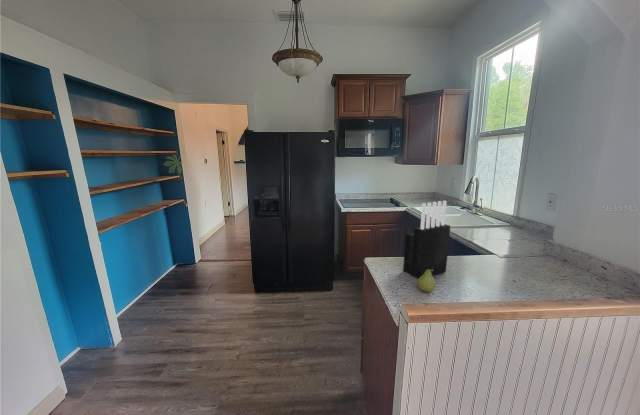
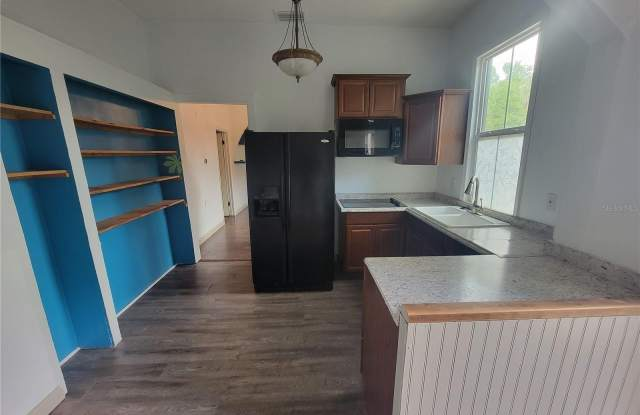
- fruit [417,269,436,293]
- knife block [402,200,451,279]
